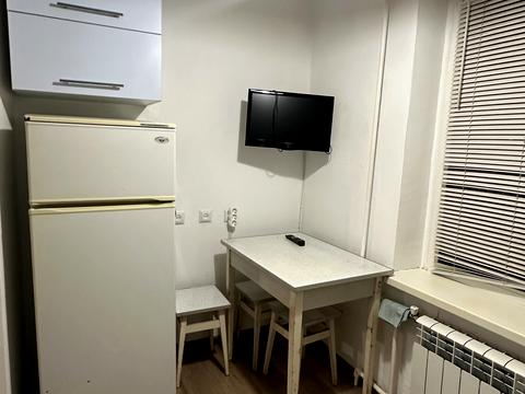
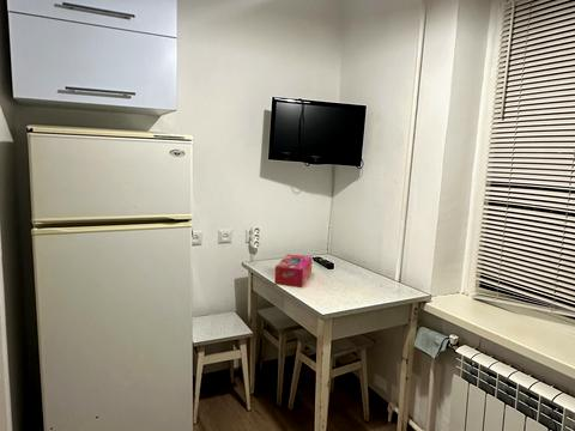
+ tissue box [273,254,314,289]
